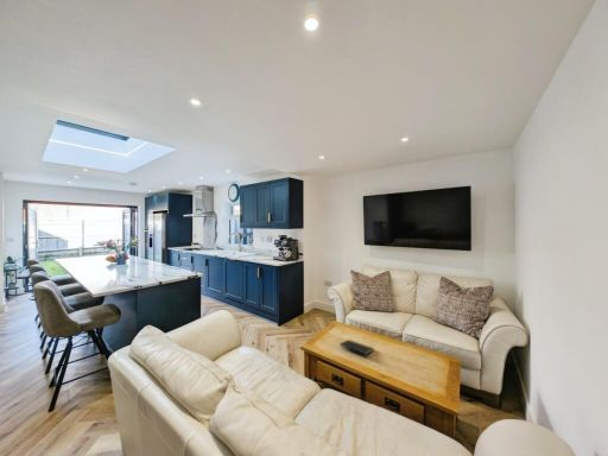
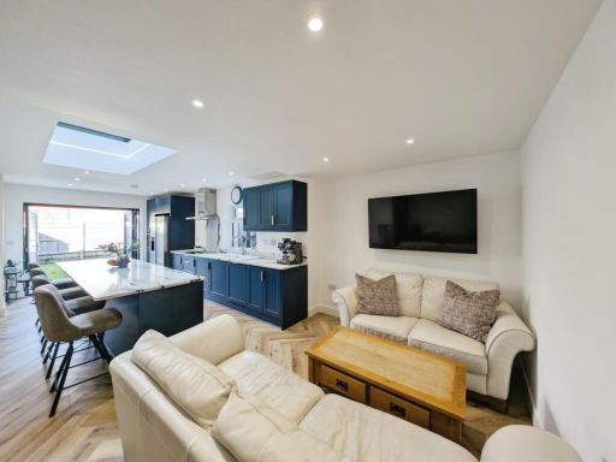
- notepad [338,338,375,360]
